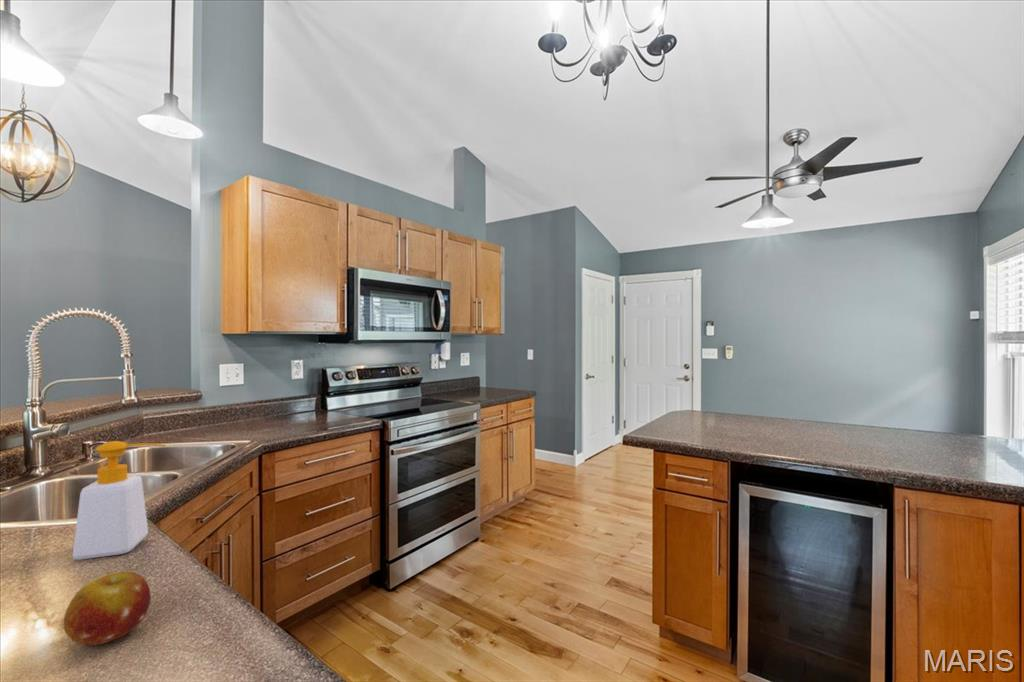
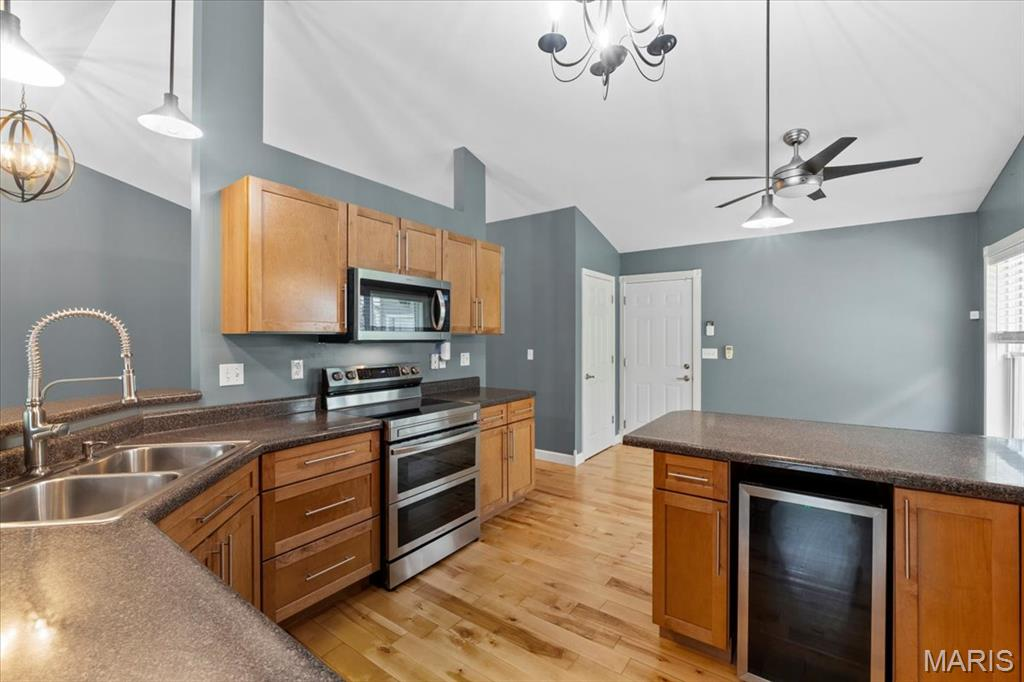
- fruit [62,571,152,646]
- soap bottle [72,440,166,561]
